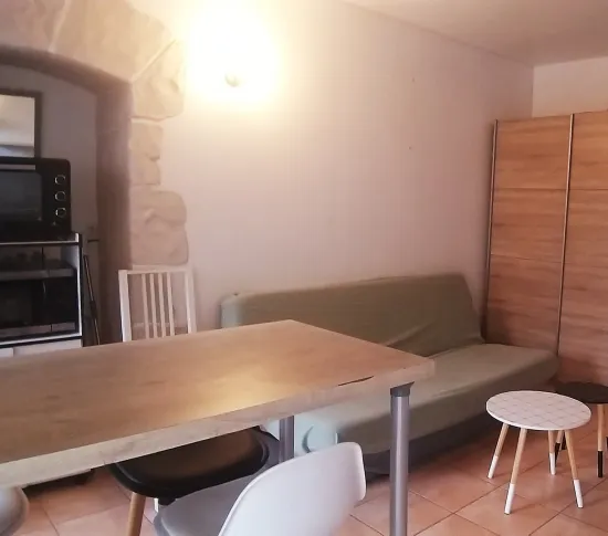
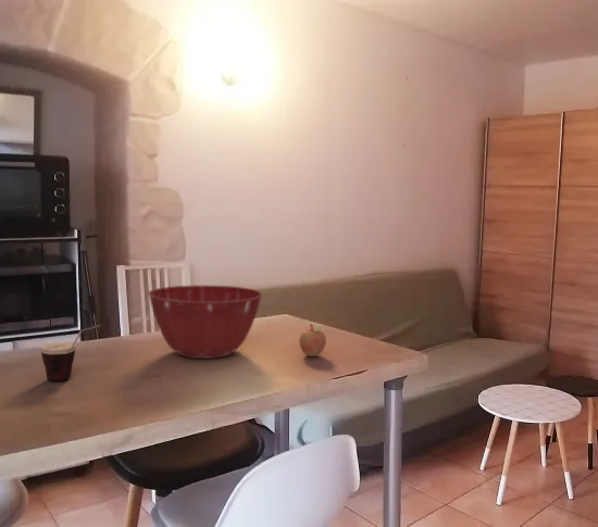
+ cup [39,324,102,381]
+ fruit [298,323,327,357]
+ mixing bowl [147,285,264,360]
